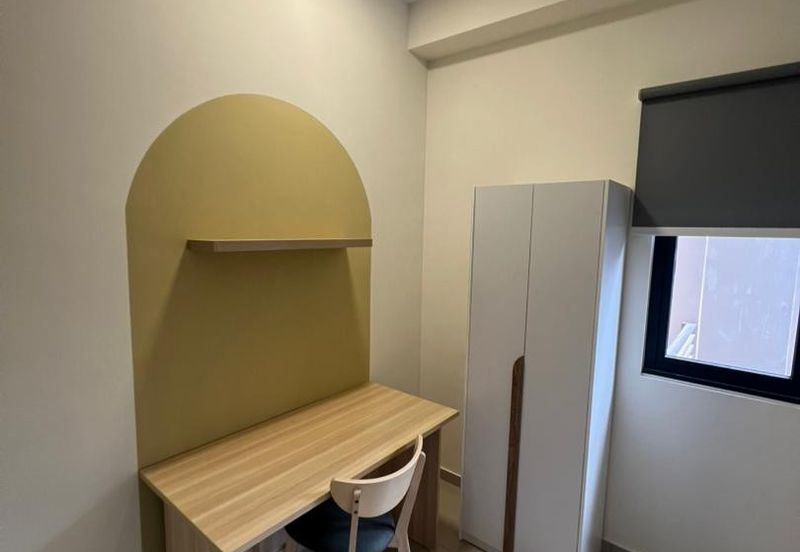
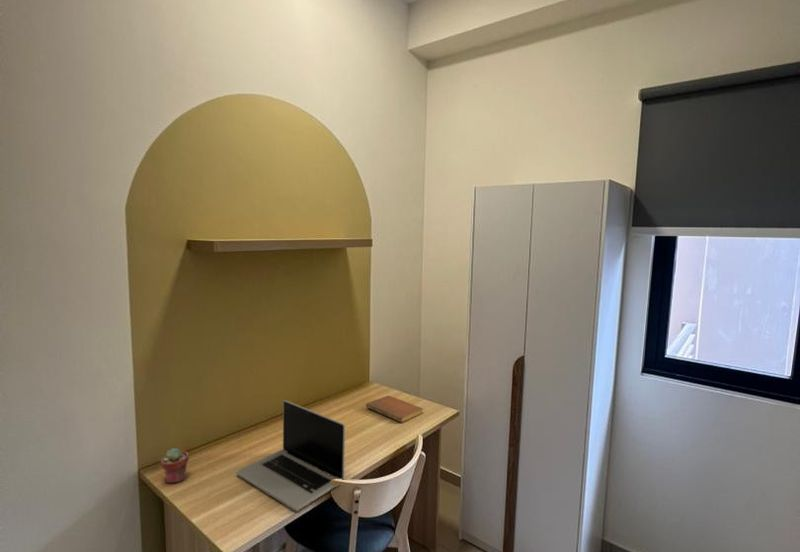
+ laptop [235,399,346,512]
+ notebook [365,395,424,424]
+ potted succulent [160,447,190,484]
